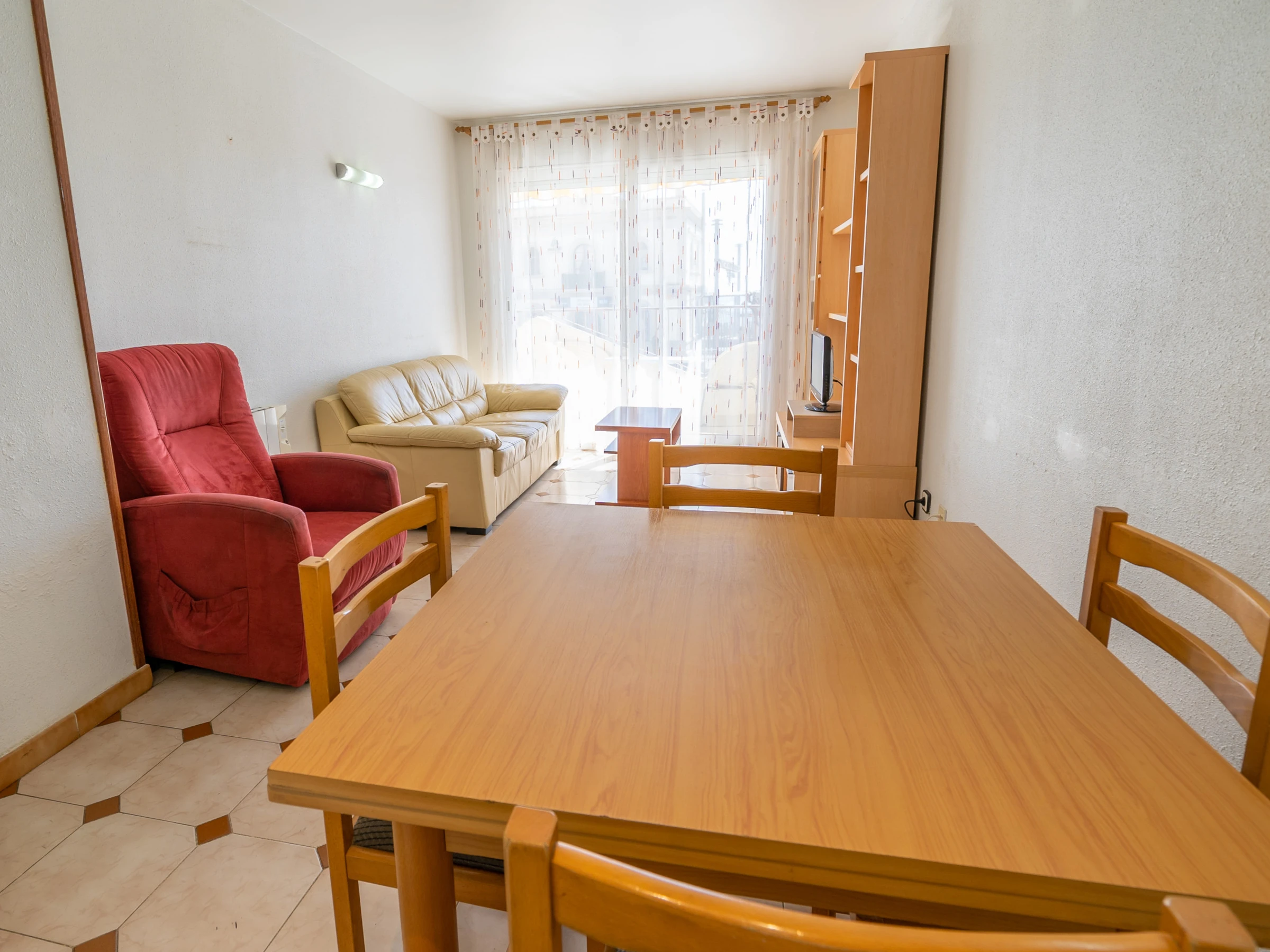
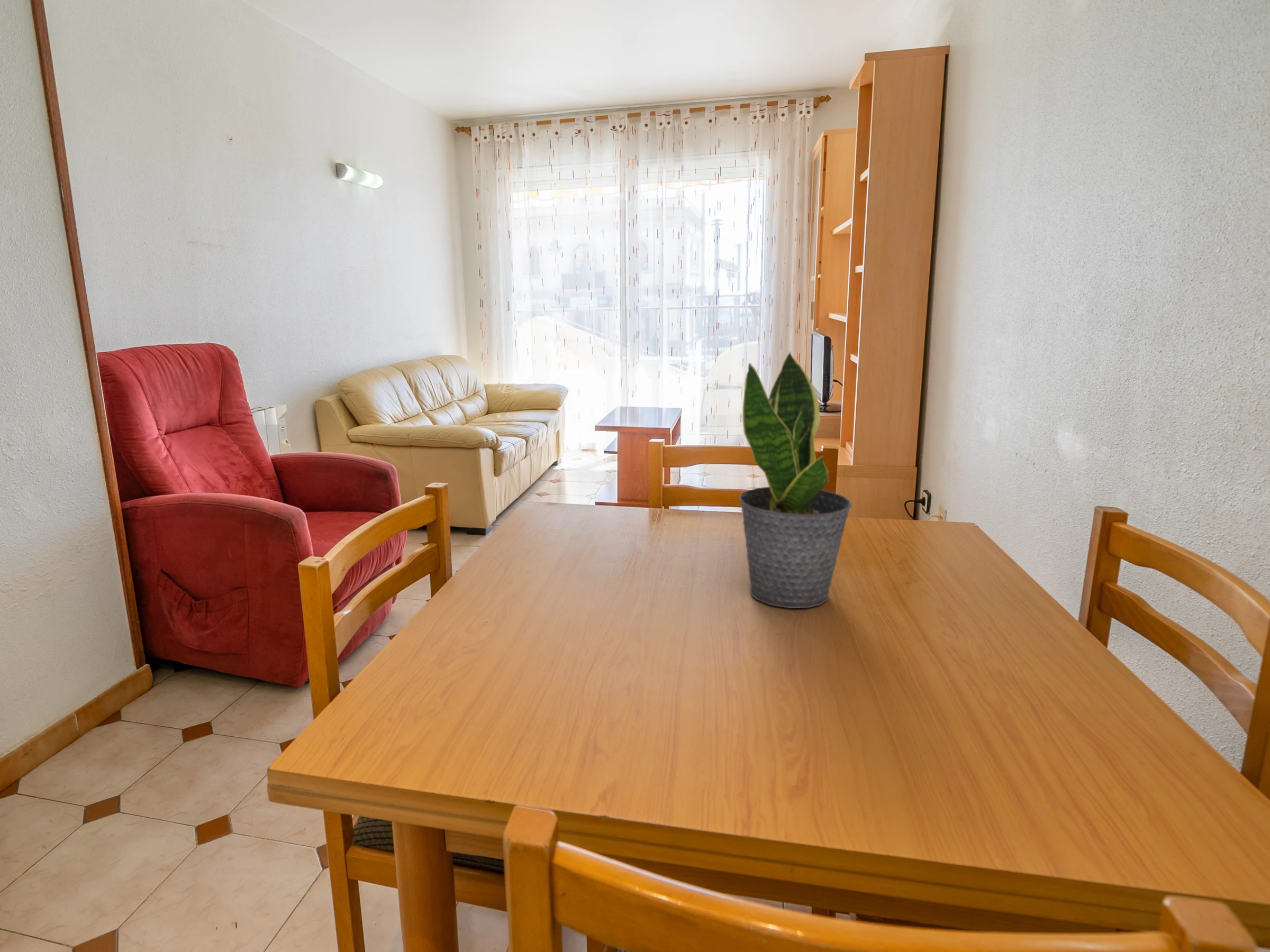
+ potted plant [738,351,852,609]
